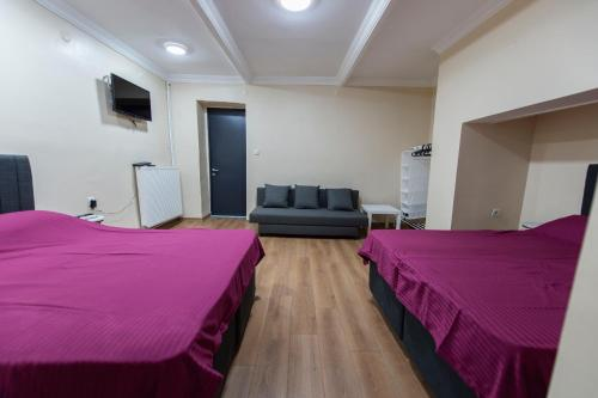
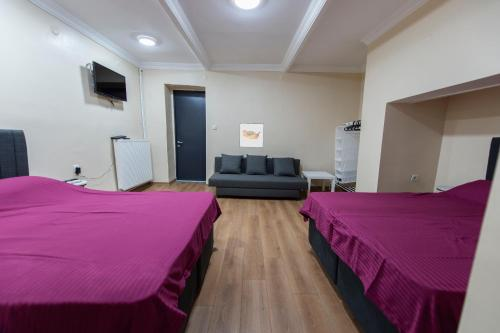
+ wall art [239,122,265,148]
